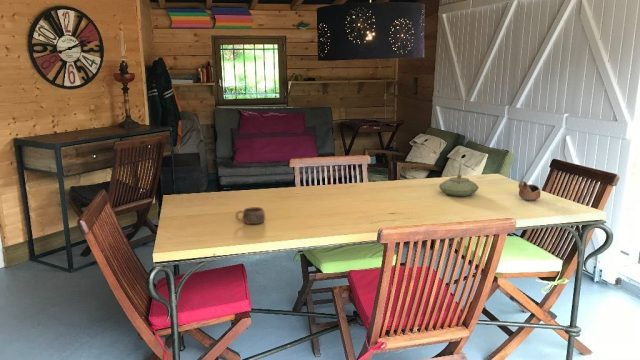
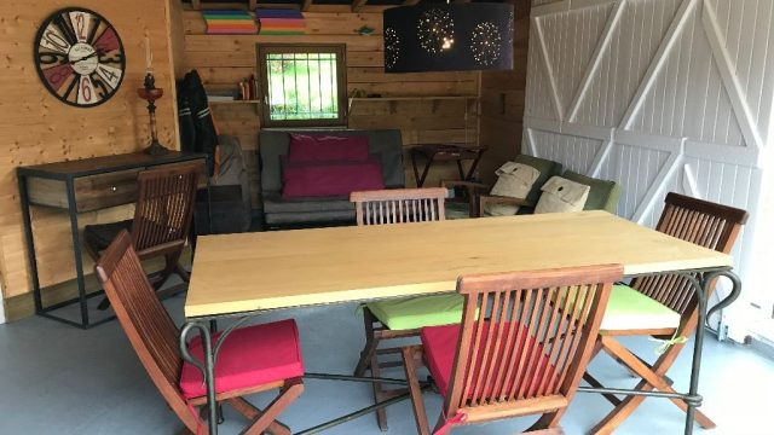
- cup [234,206,266,225]
- teapot [438,163,480,197]
- cup [517,180,541,202]
